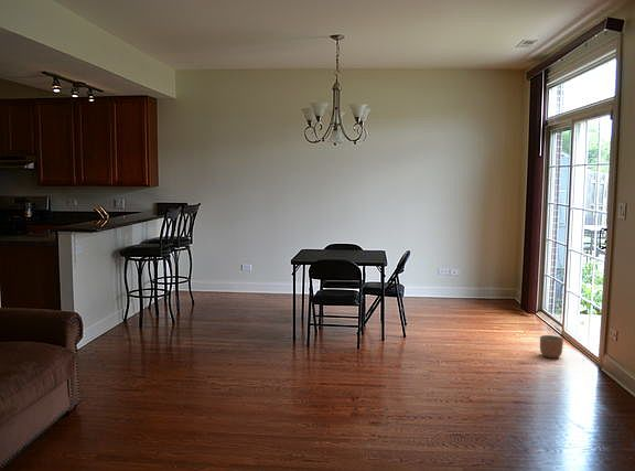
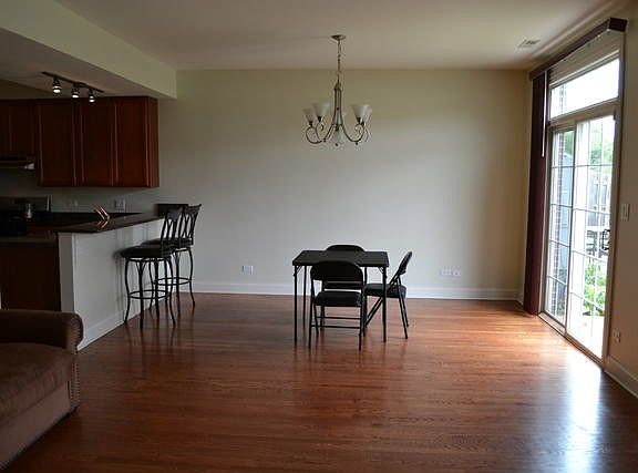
- planter [539,334,564,360]
